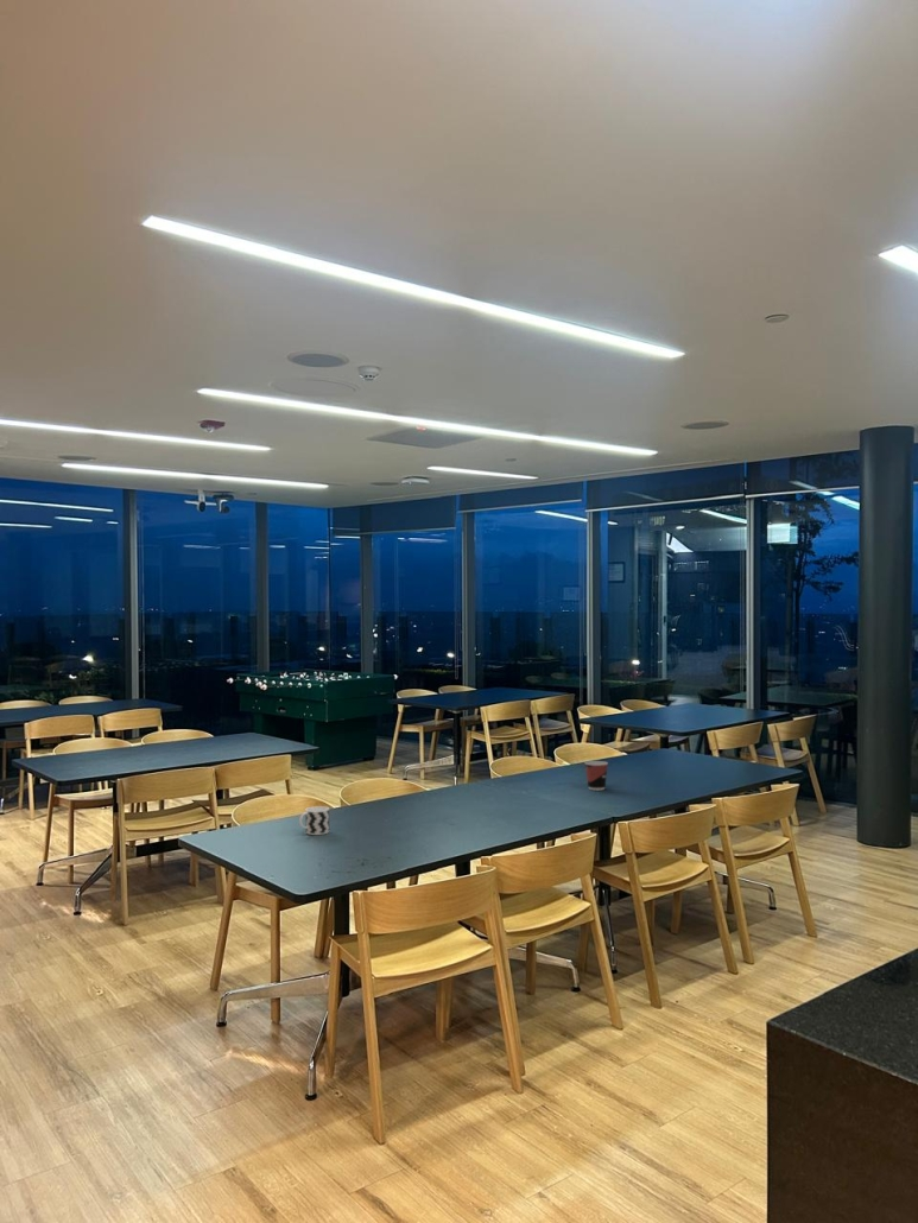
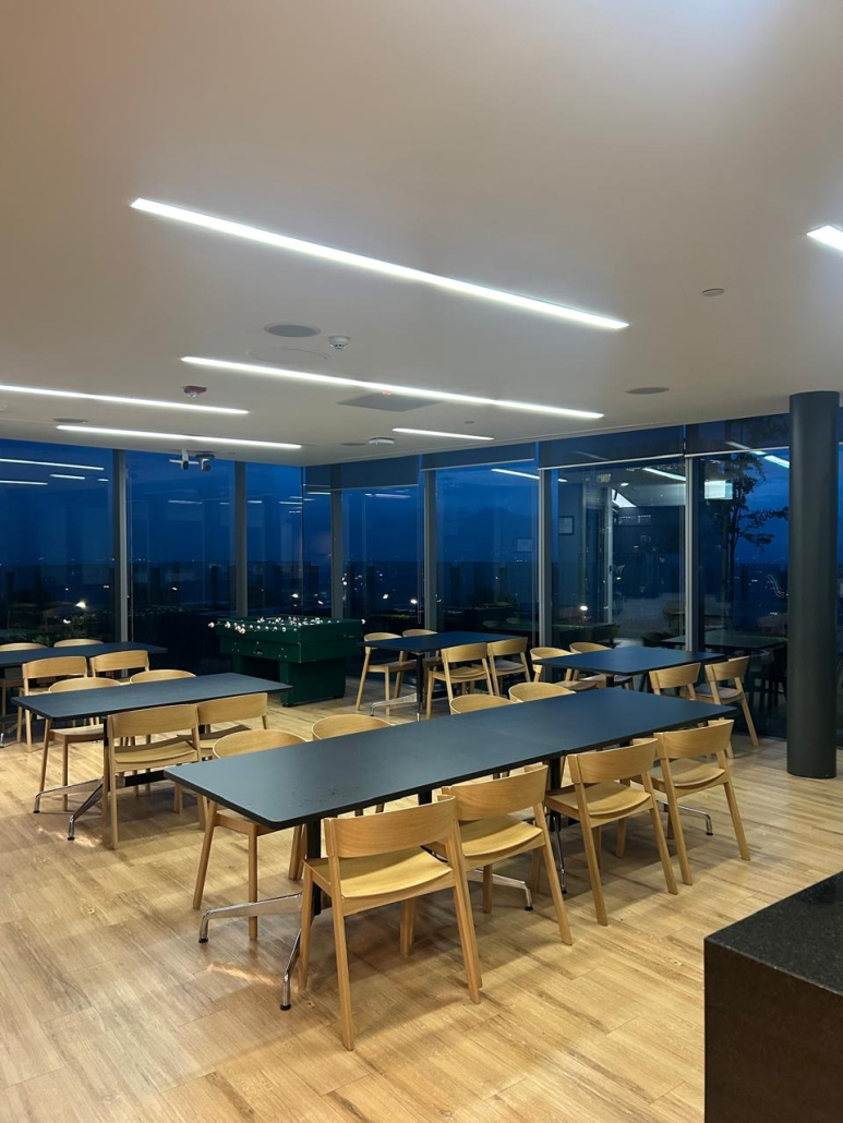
- cup [583,760,609,792]
- cup [298,805,330,836]
